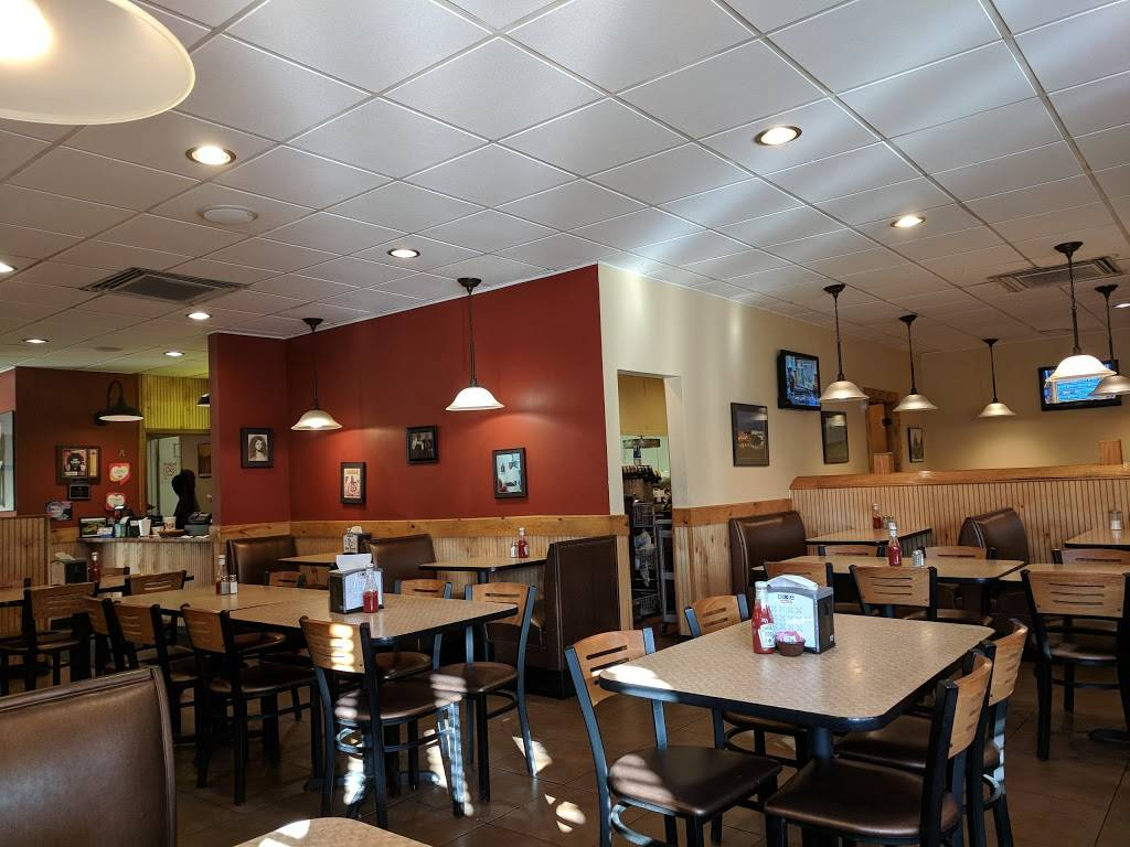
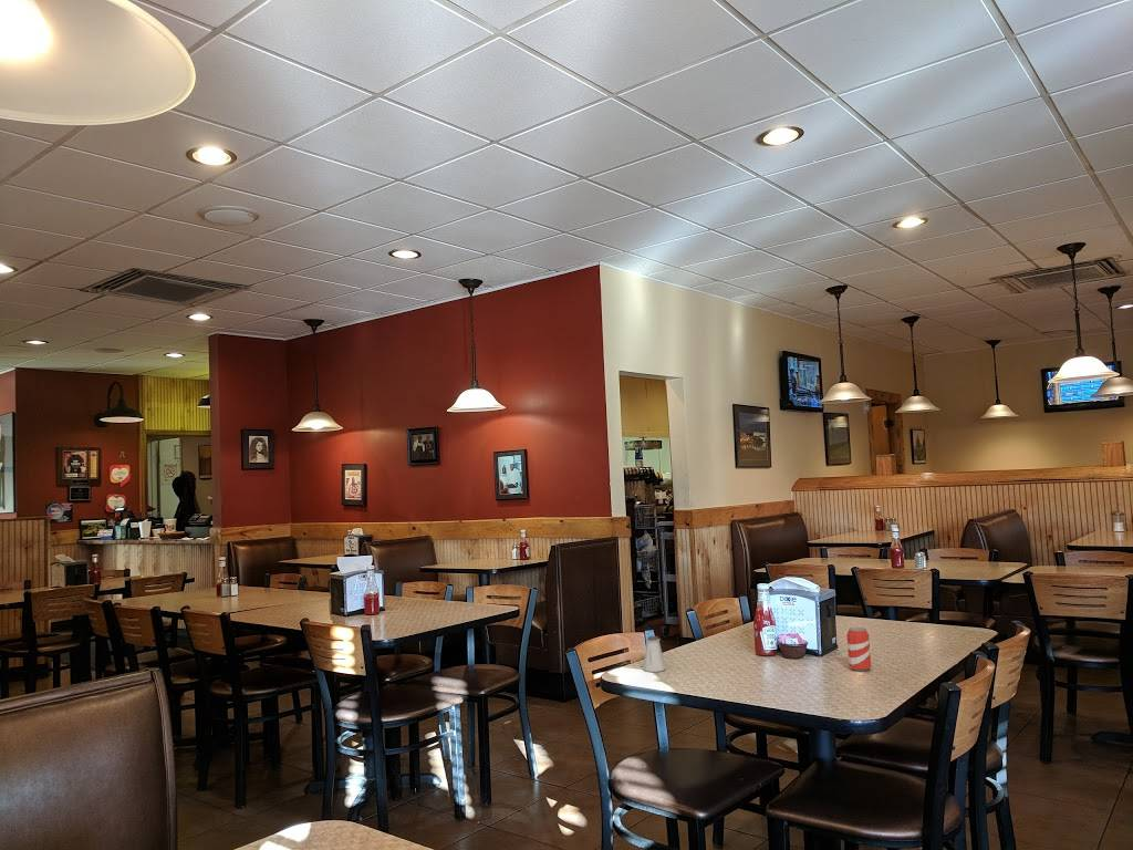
+ saltshaker [642,635,667,673]
+ beverage can [845,626,872,672]
